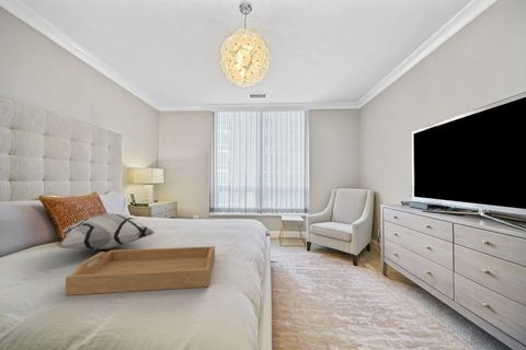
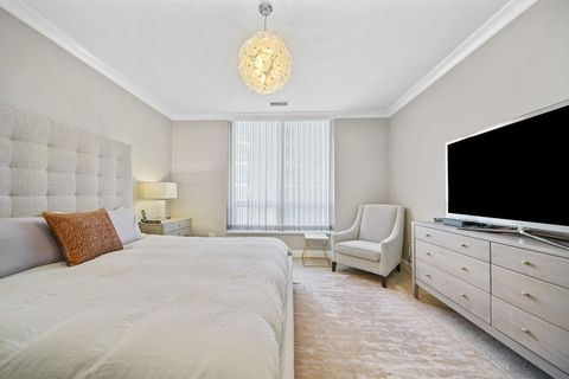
- serving tray [65,245,216,296]
- decorative pillow [57,212,156,250]
